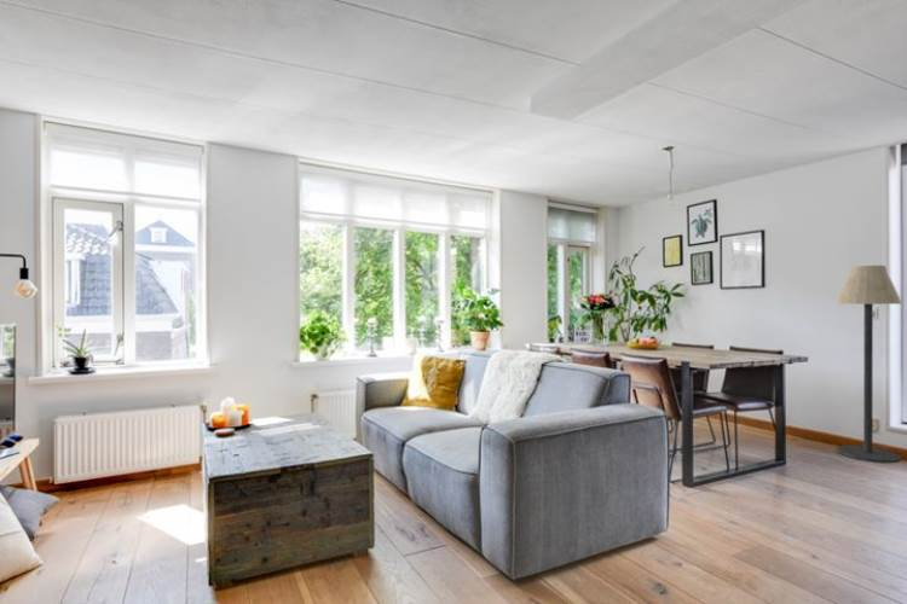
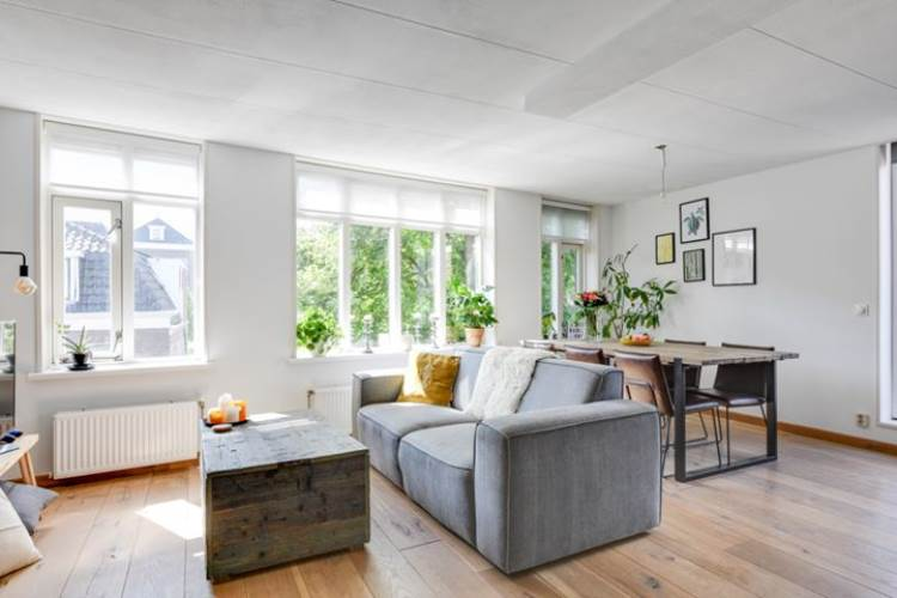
- floor lamp [836,265,903,464]
